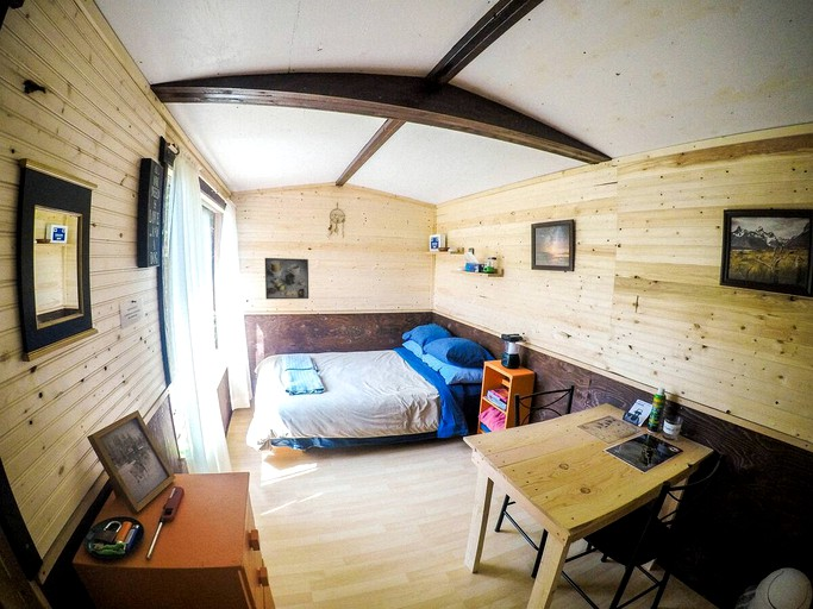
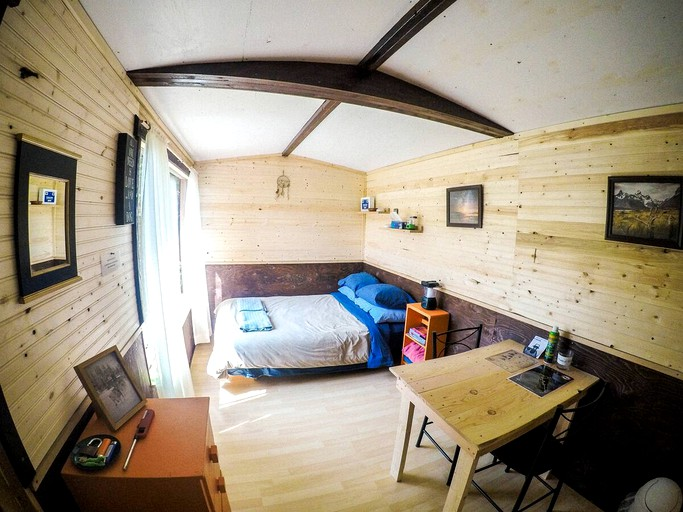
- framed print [264,257,309,300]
